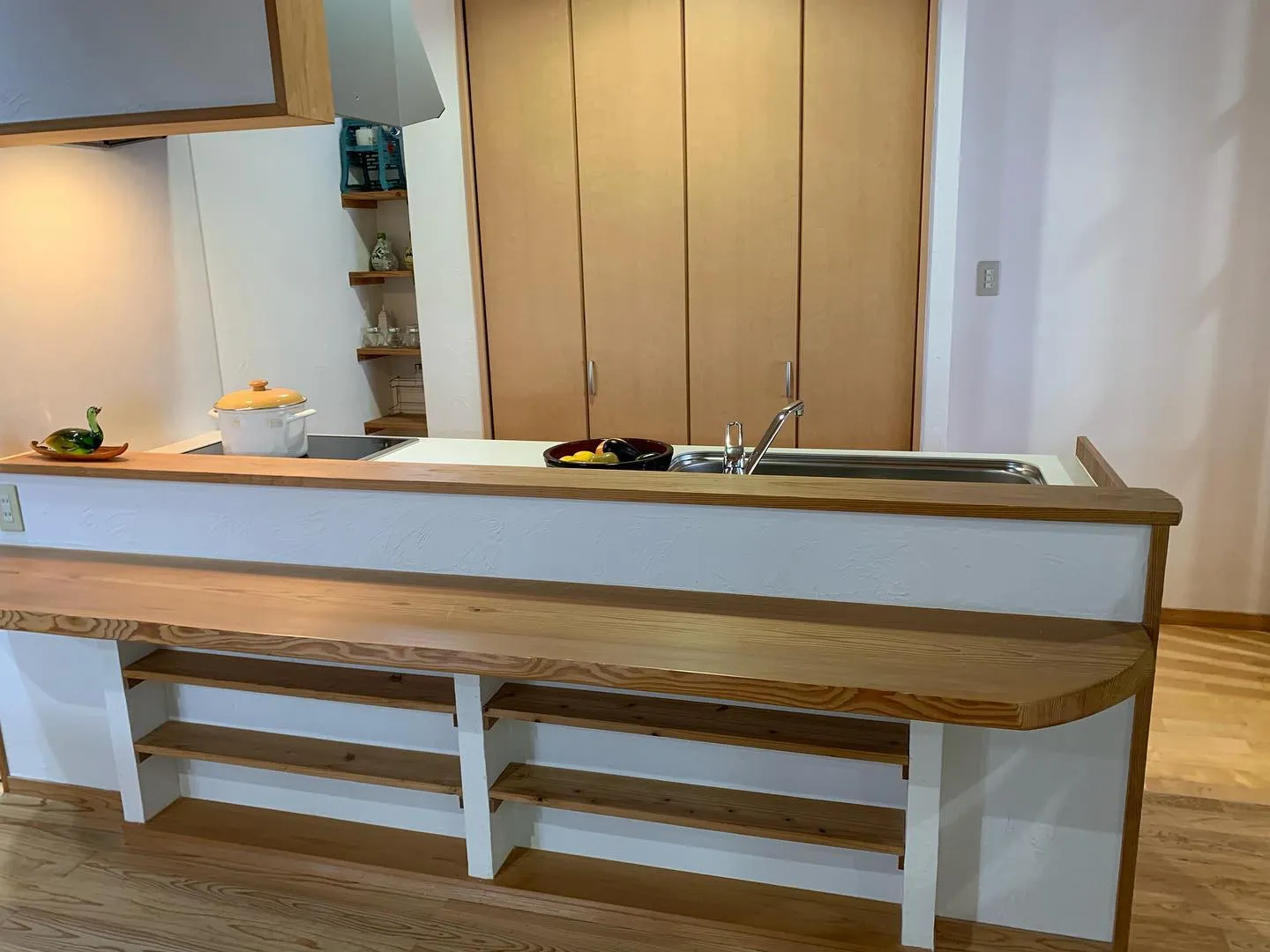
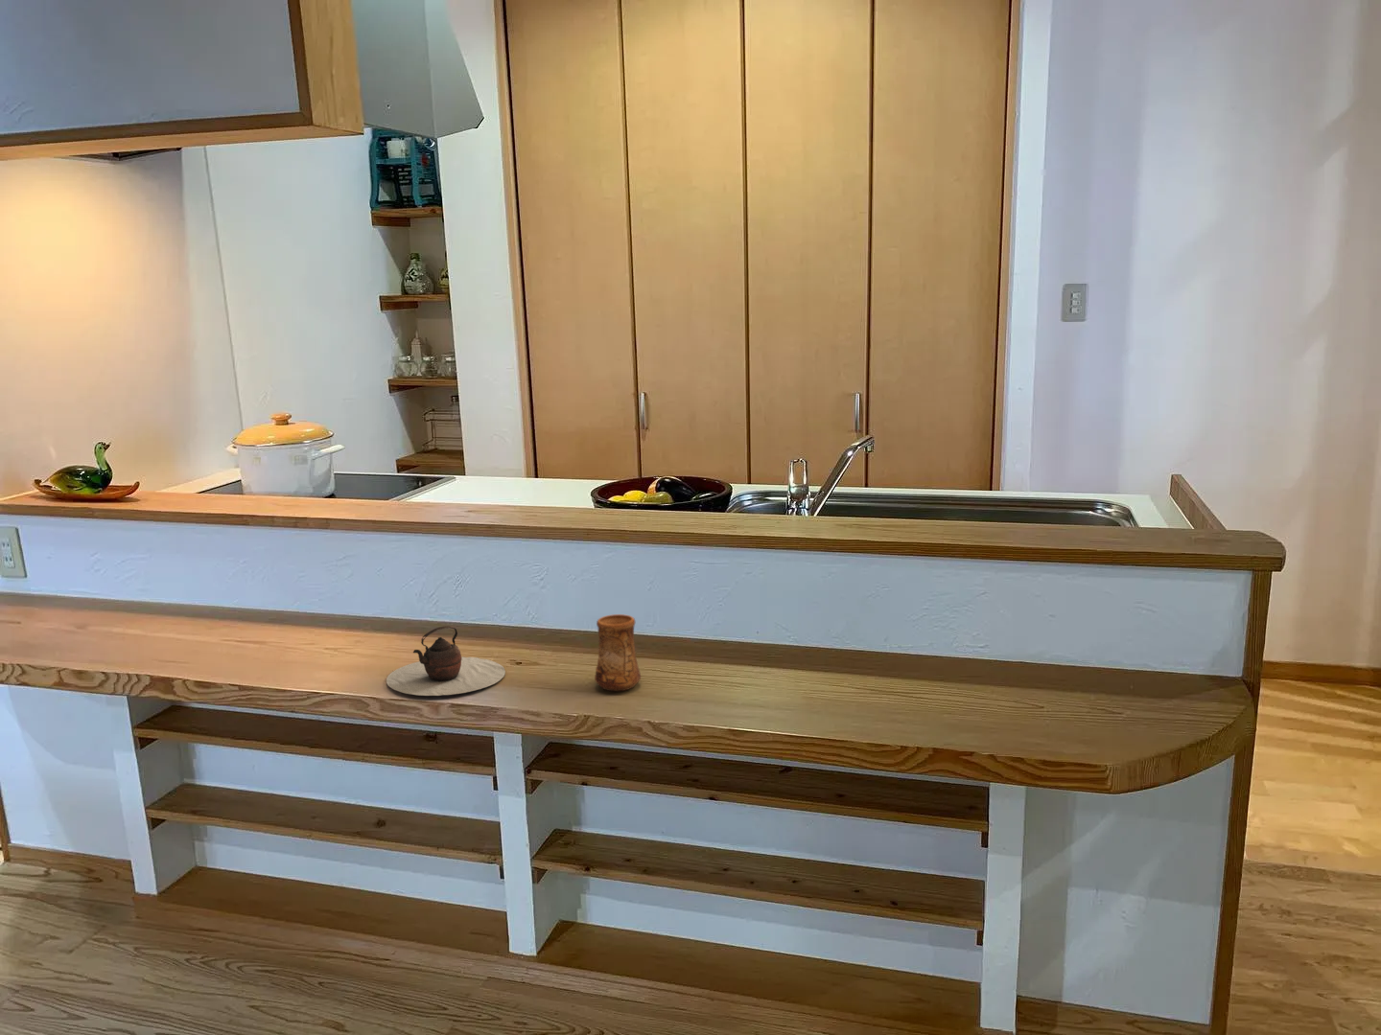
+ teapot [386,625,507,697]
+ cup [594,613,642,693]
